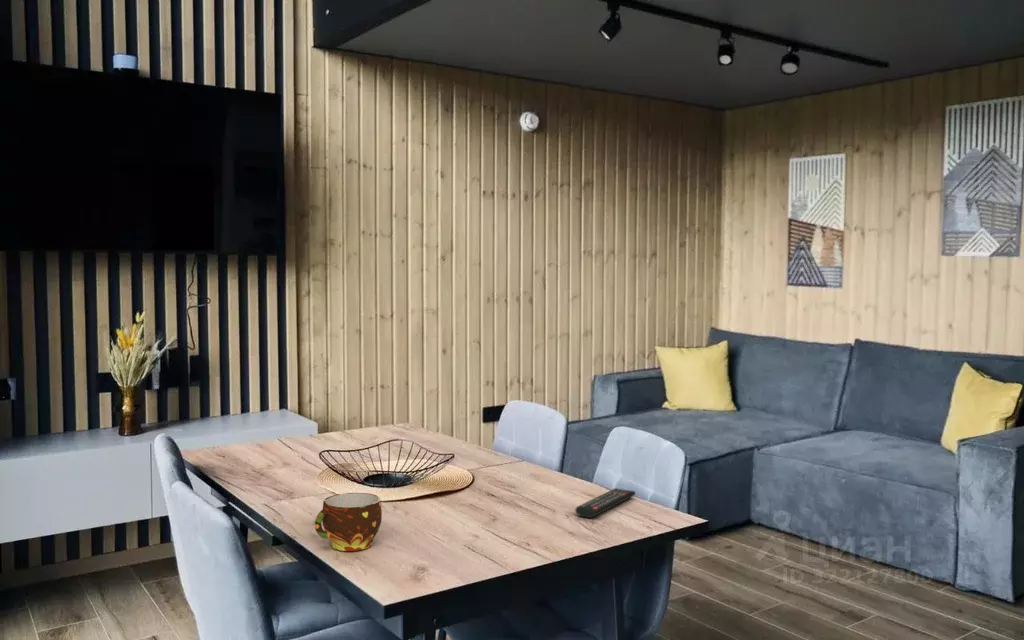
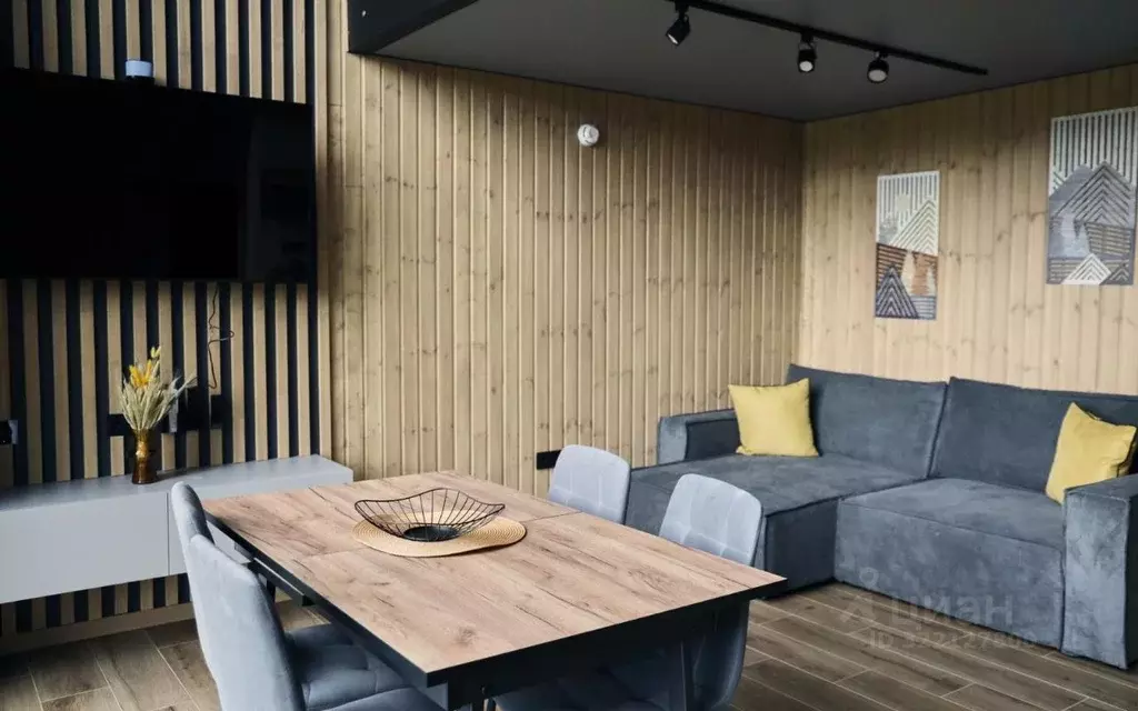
- remote control [574,487,636,519]
- cup [314,492,383,552]
